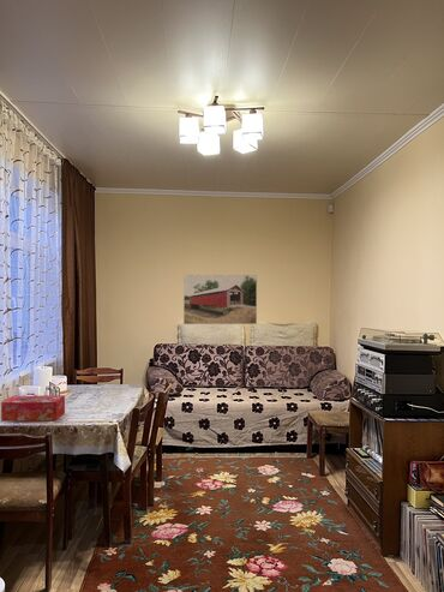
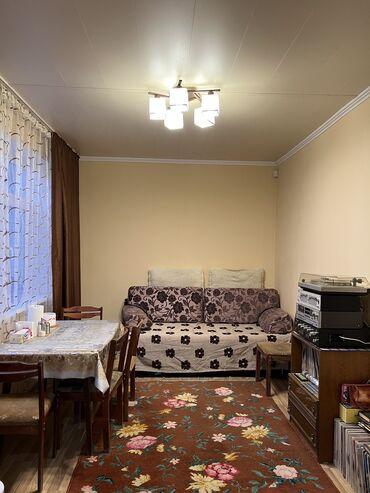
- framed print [182,274,258,325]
- tissue box [0,394,66,423]
